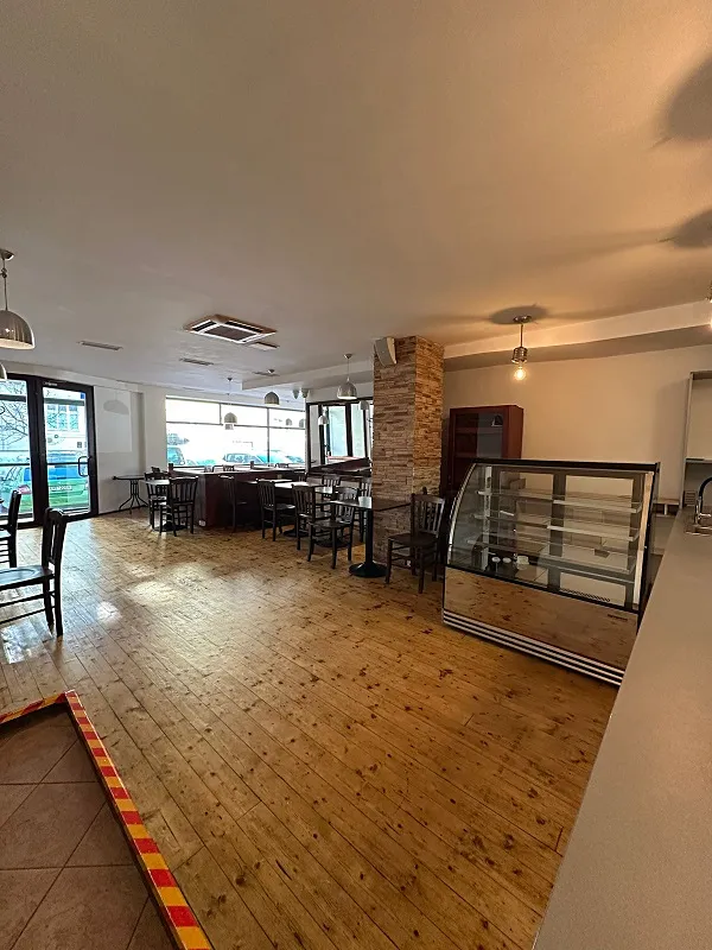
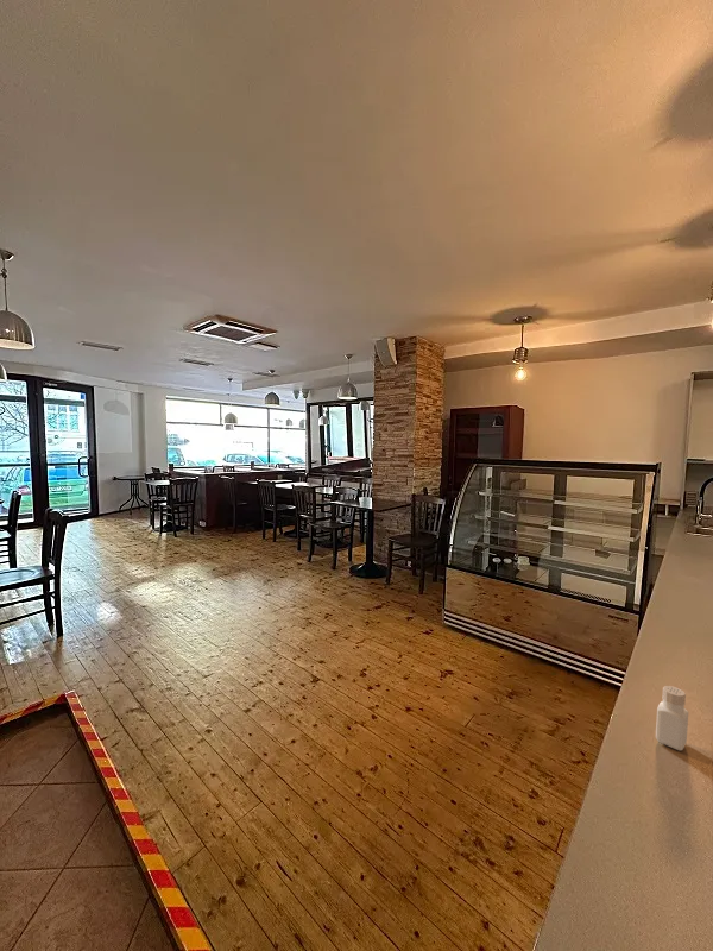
+ pepper shaker [655,685,689,751]
